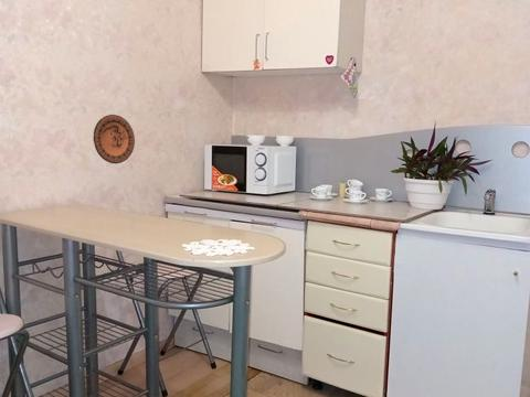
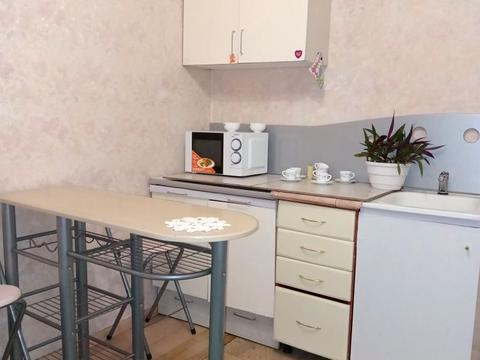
- decorative plate [93,114,136,164]
